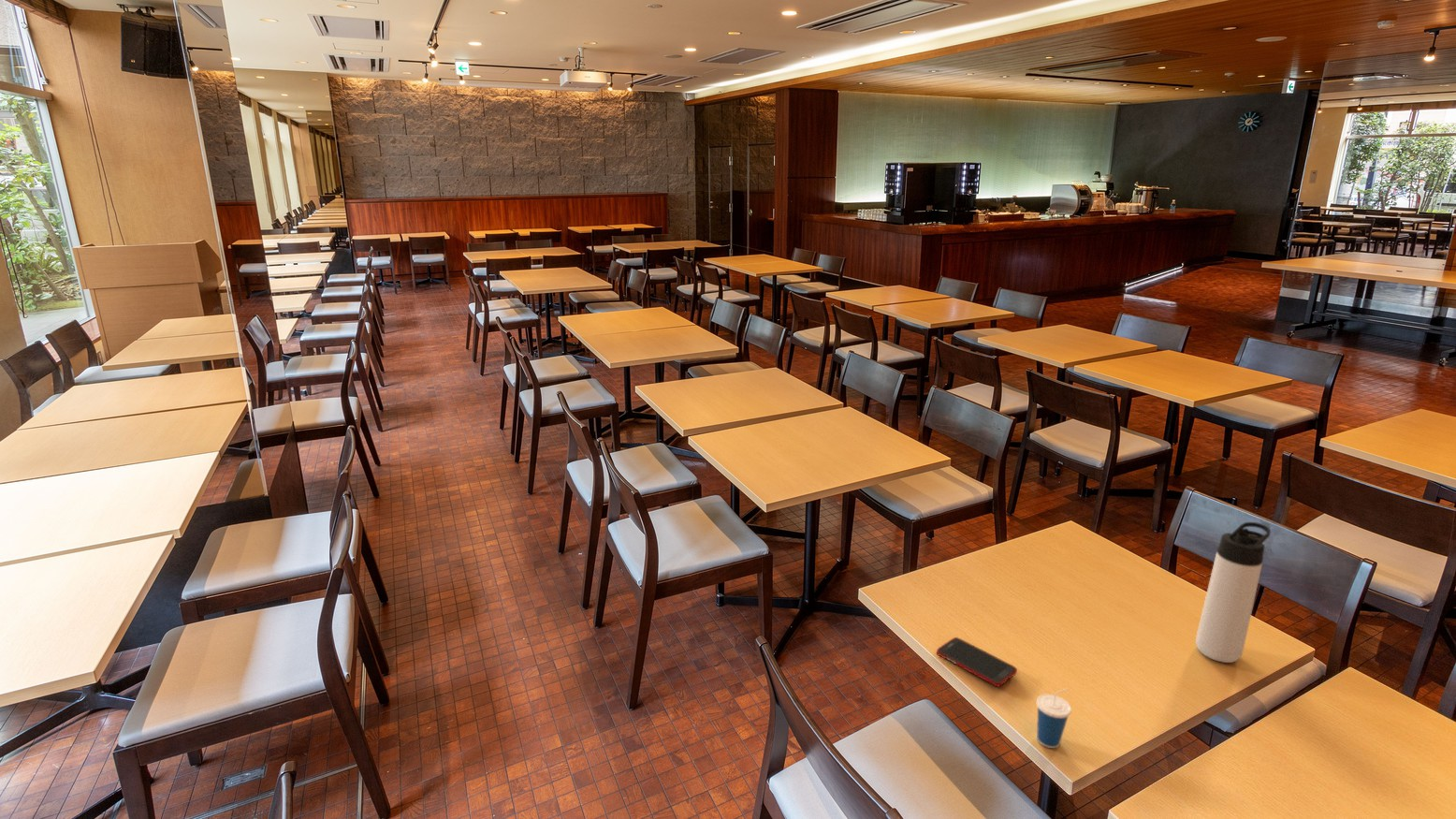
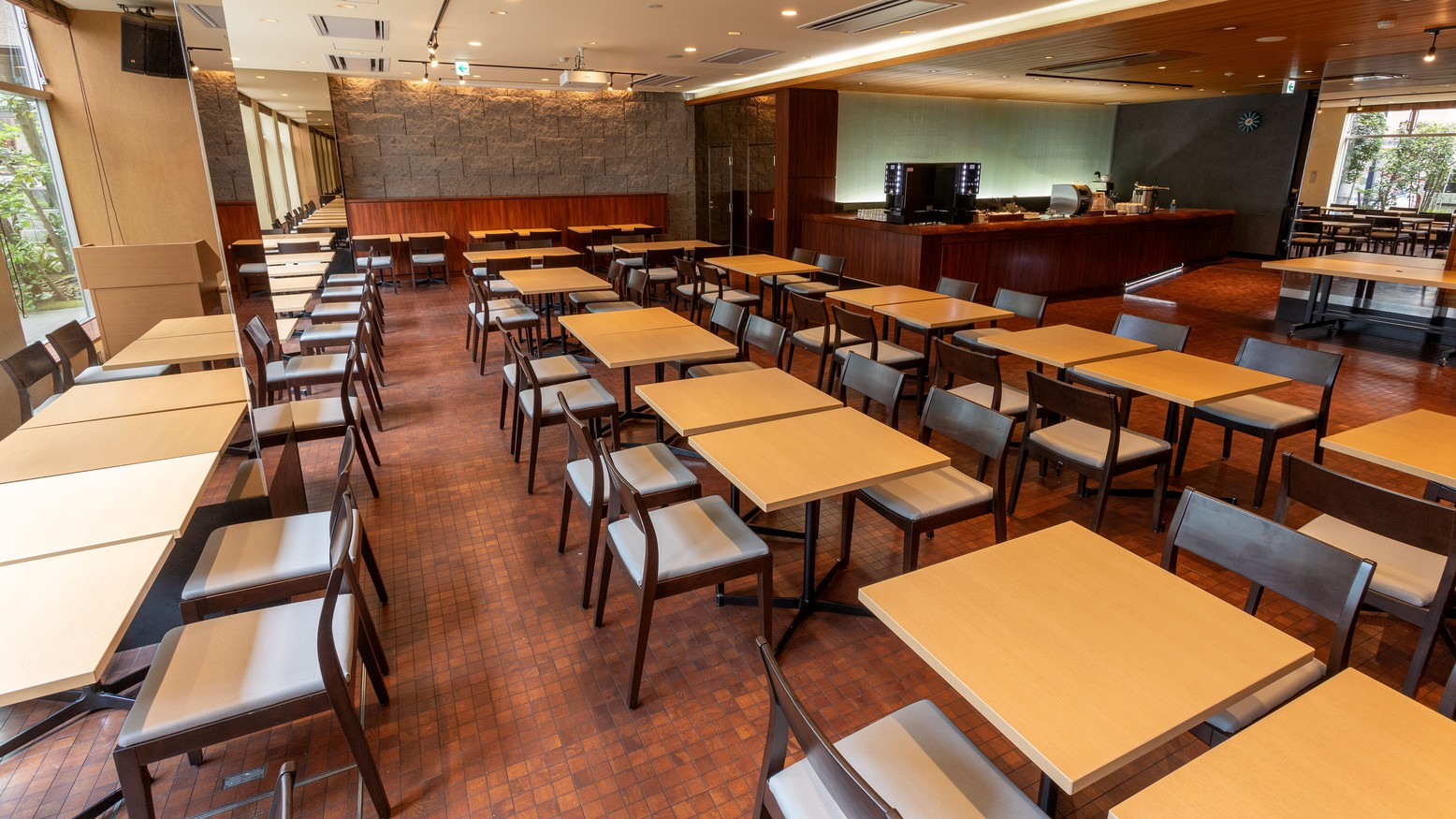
- thermos bottle [1195,521,1272,664]
- cell phone [936,636,1018,688]
- cup [1036,687,1072,749]
